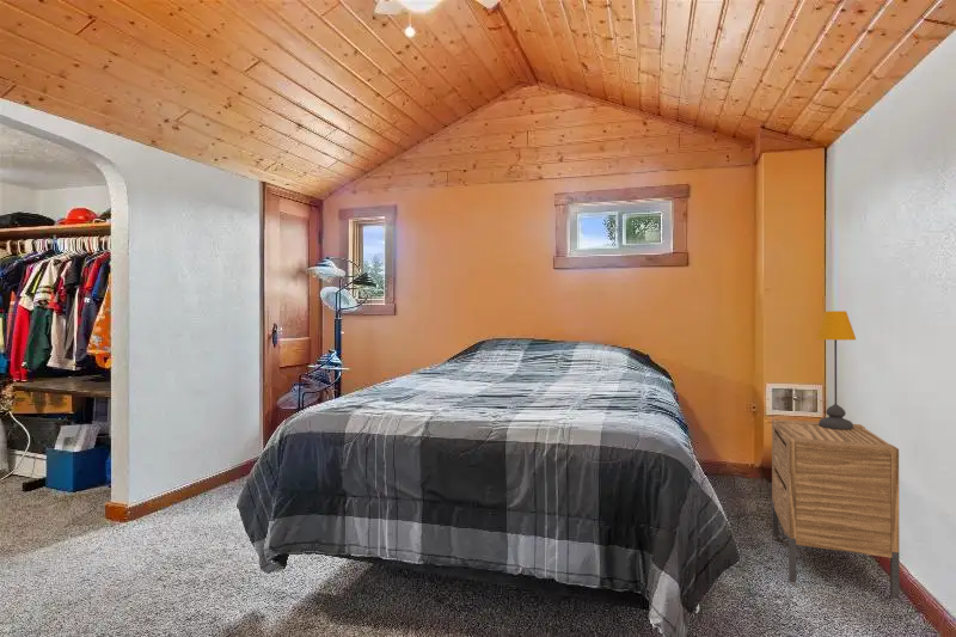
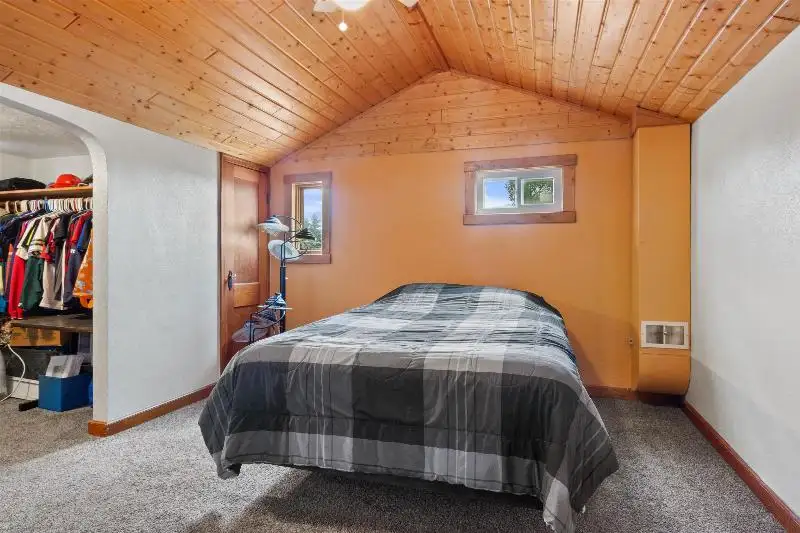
- table lamp [815,310,857,429]
- nightstand [771,418,901,601]
